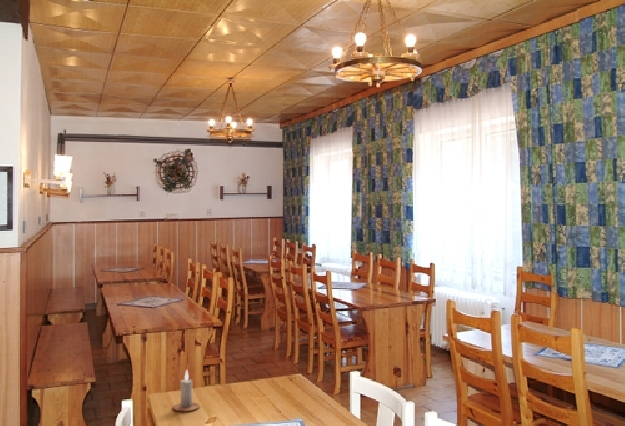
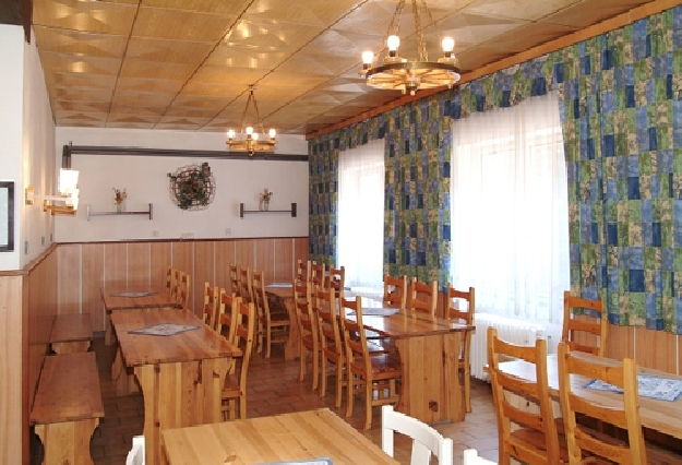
- candle [172,369,201,412]
